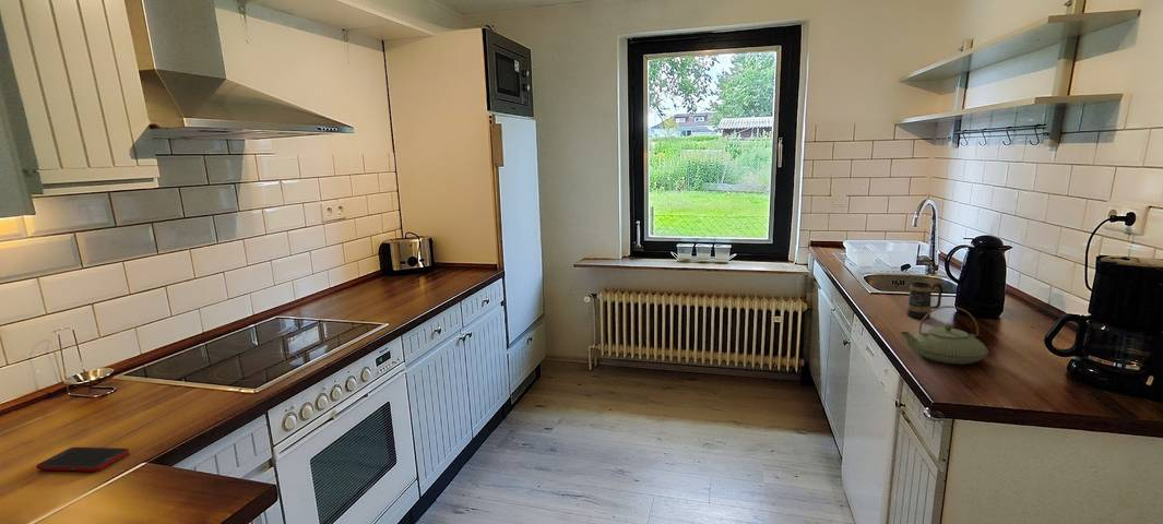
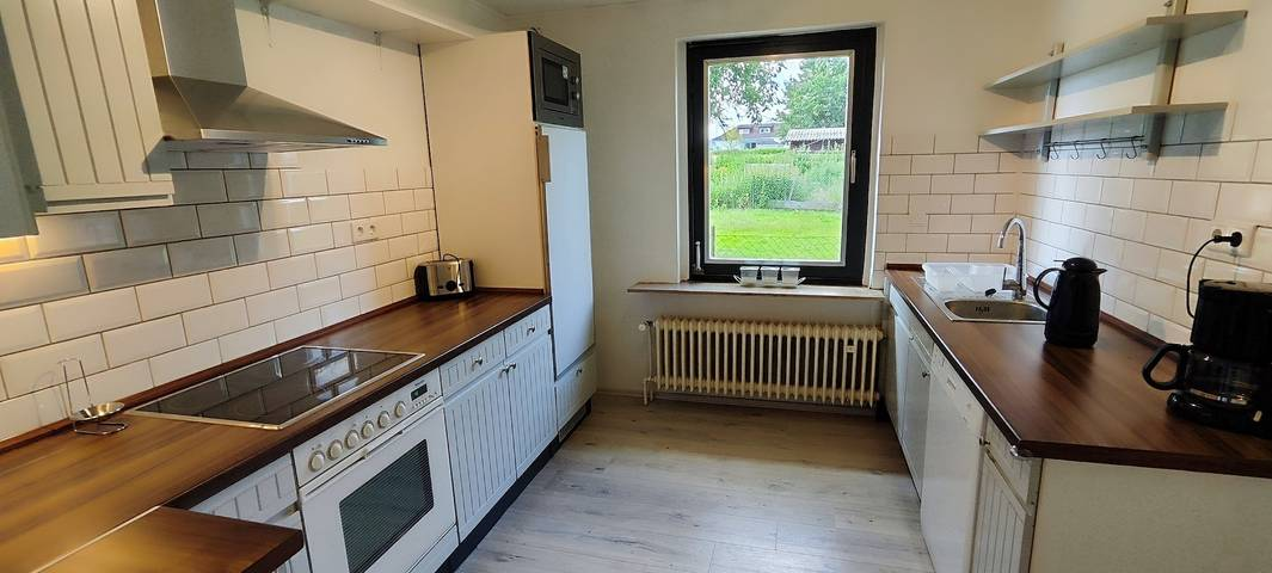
- teapot [900,305,989,366]
- cell phone [35,446,130,473]
- mug [906,282,944,320]
